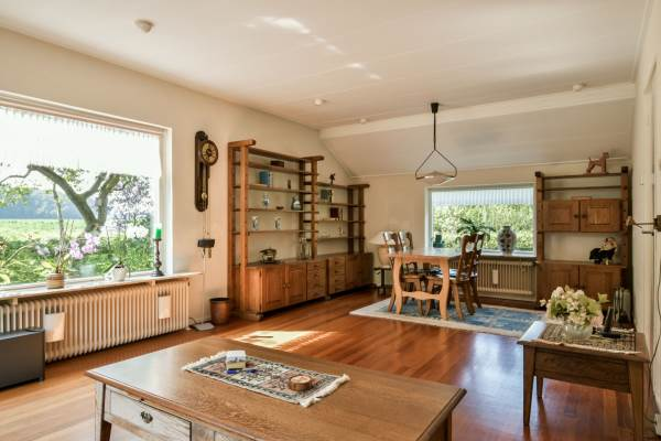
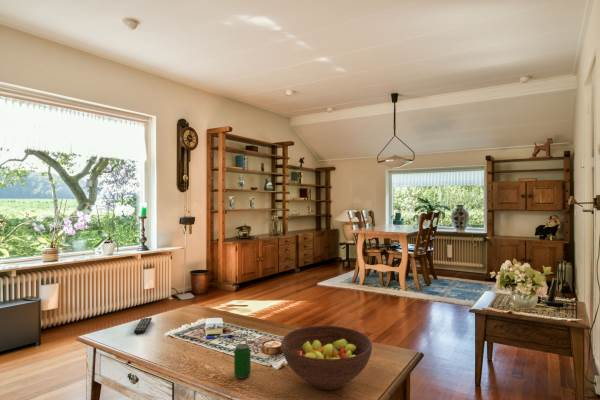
+ fruit bowl [281,325,373,391]
+ beverage can [233,343,252,380]
+ remote control [133,317,153,335]
